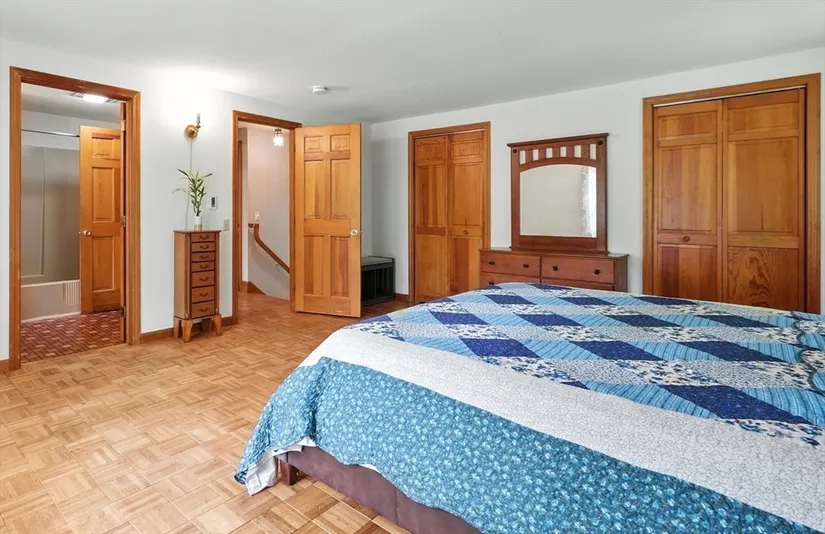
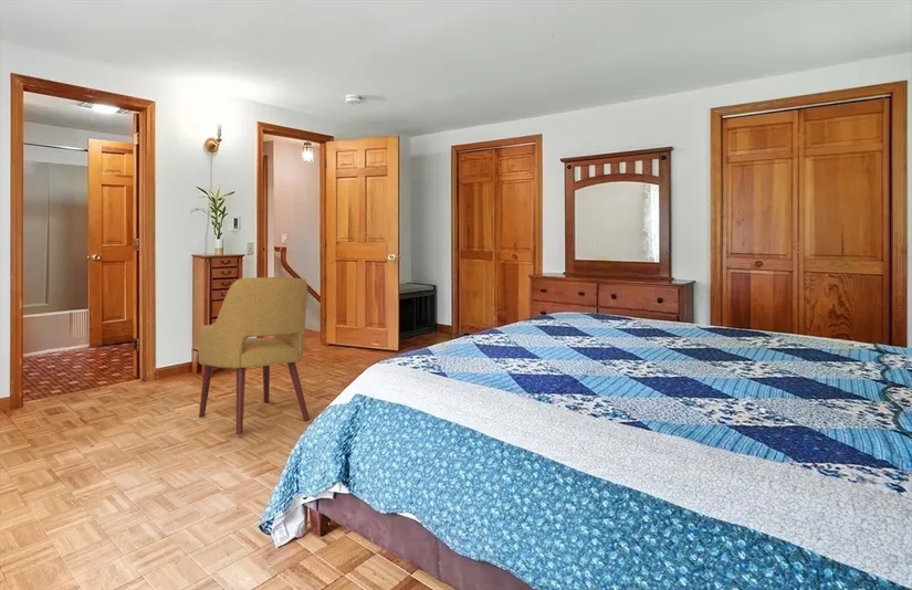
+ chair [198,276,311,435]
